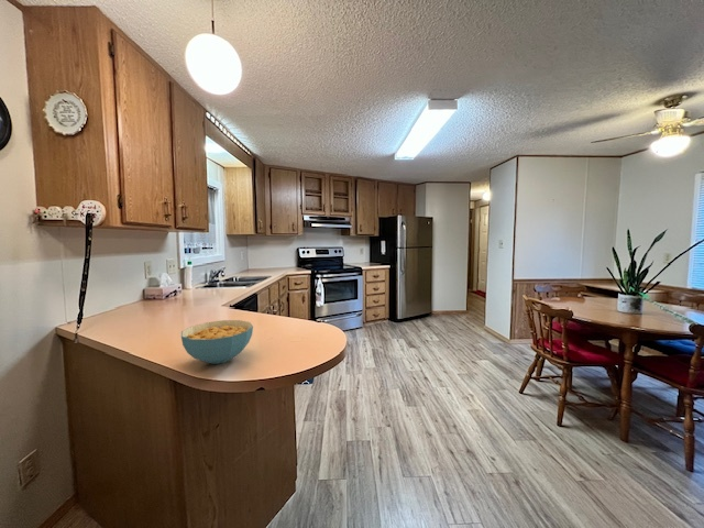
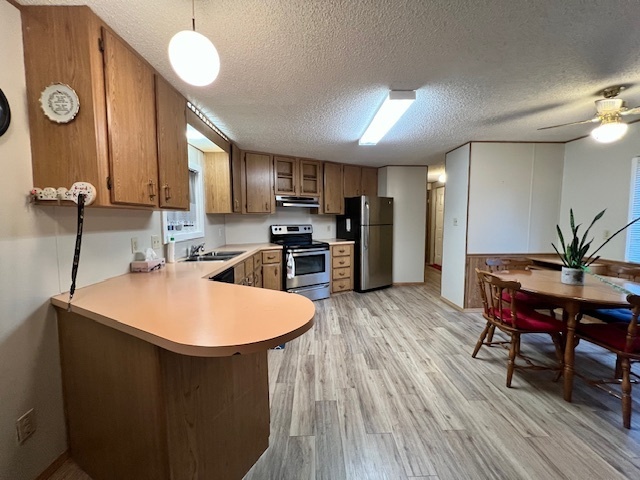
- cereal bowl [180,319,254,365]
